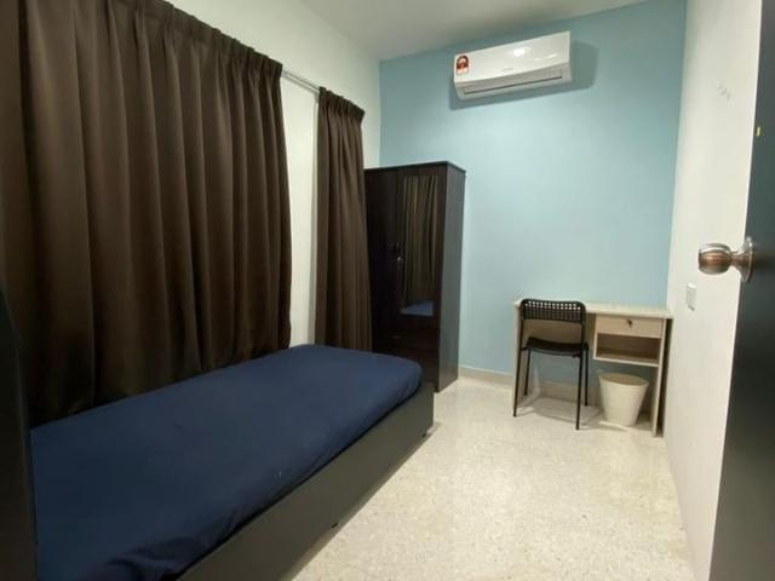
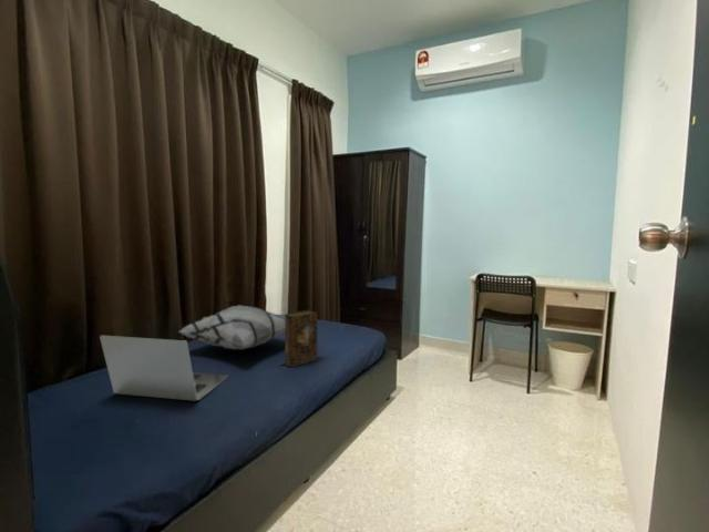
+ book [284,309,318,368]
+ decorative pillow [178,304,285,351]
+ laptop [99,335,229,402]
